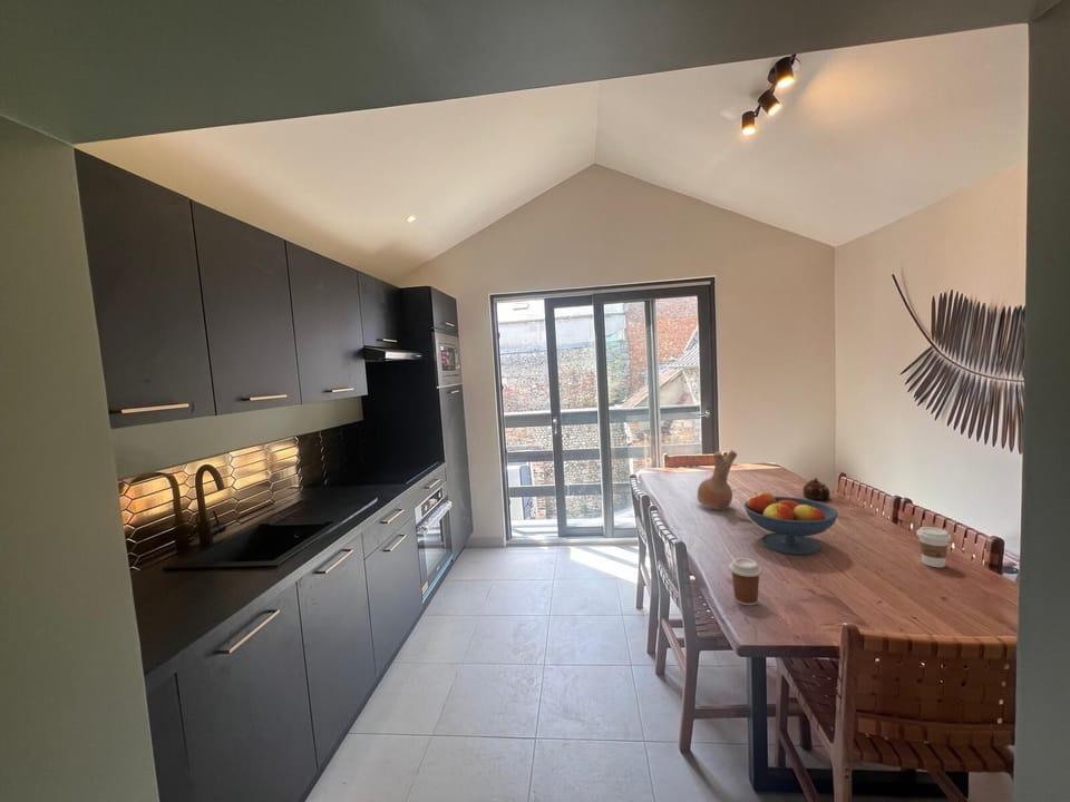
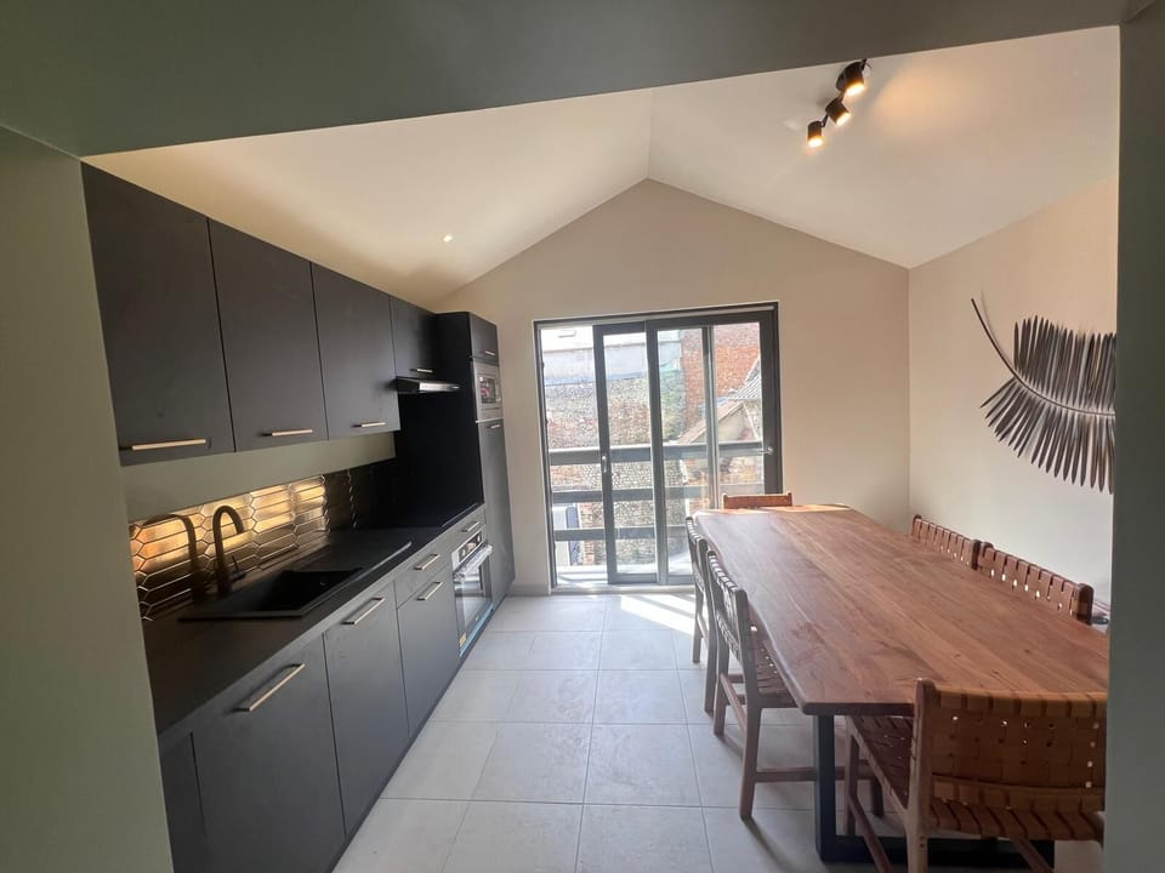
- fruit bowl [742,491,839,556]
- teapot [802,477,830,501]
- coffee cup [728,557,762,606]
- coffee cup [915,526,952,568]
- vase [696,449,738,511]
